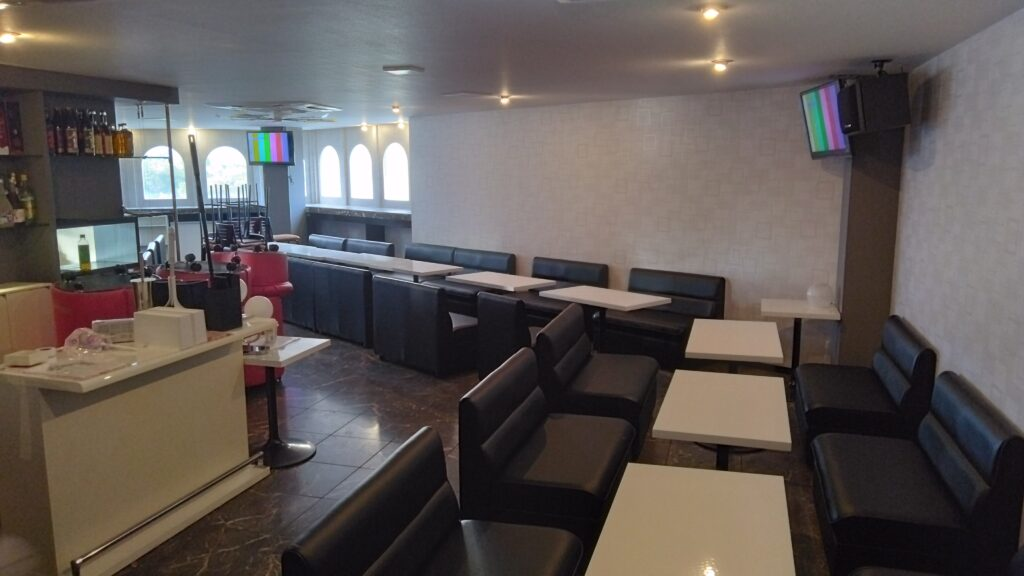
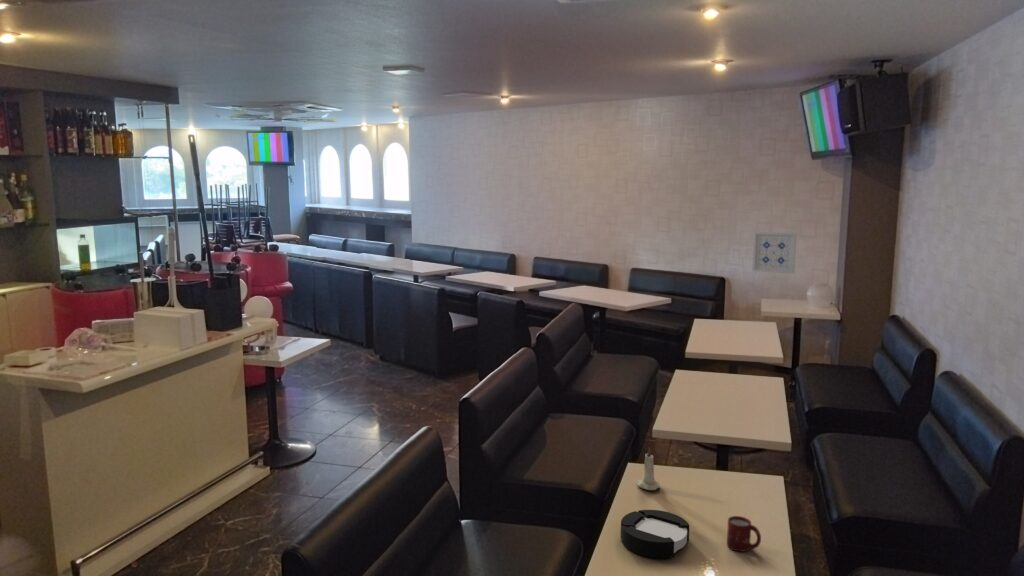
+ ashtray [620,509,690,559]
+ candle [635,446,661,491]
+ cup [726,515,762,553]
+ wall art [751,231,798,275]
